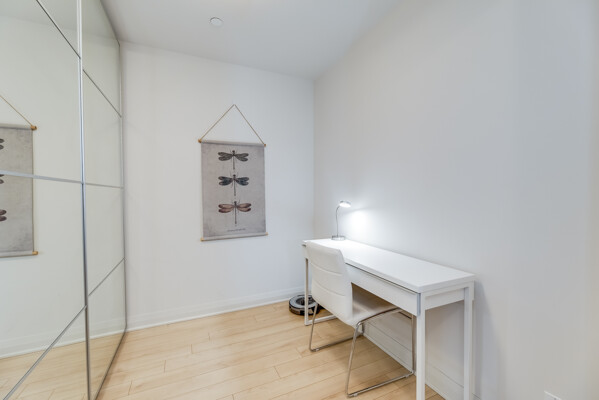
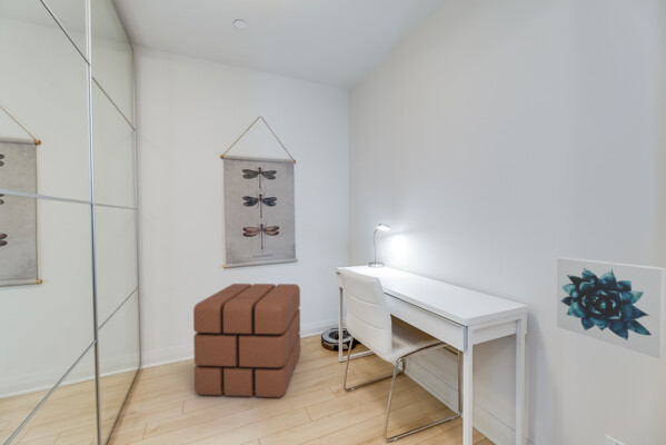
+ pouf [192,283,301,398]
+ wall art [556,256,666,359]
